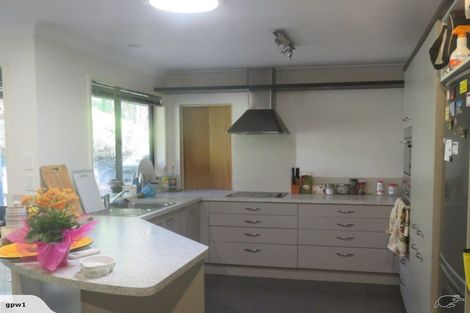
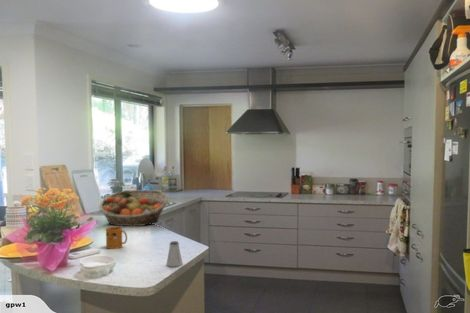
+ fruit basket [98,189,169,227]
+ mug [105,226,128,250]
+ saltshaker [165,240,183,268]
